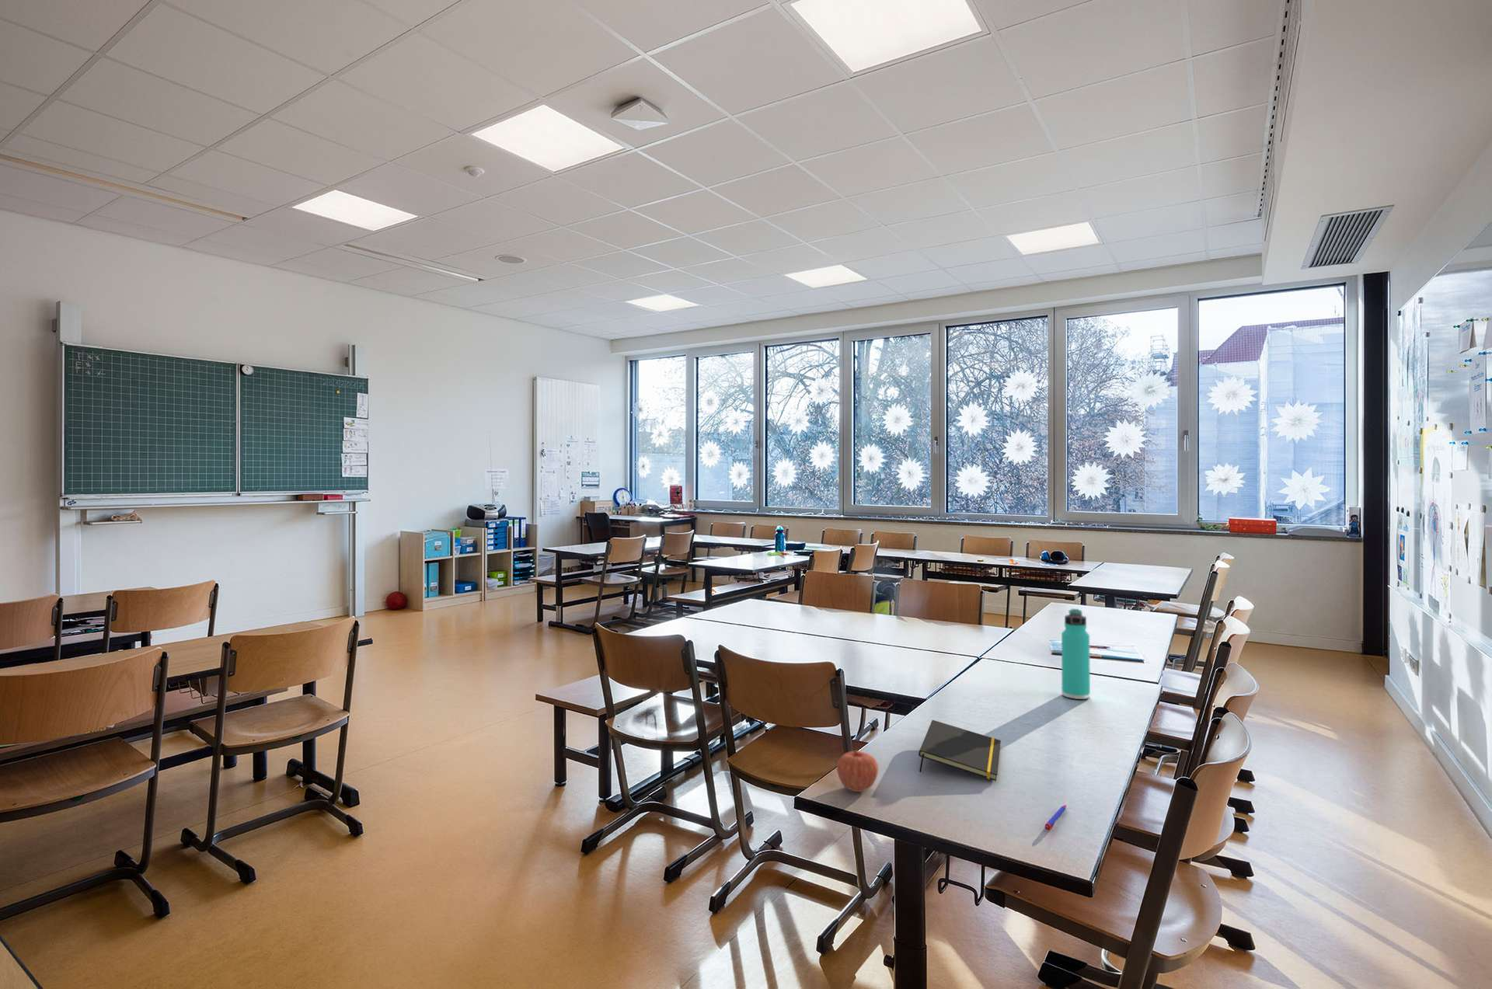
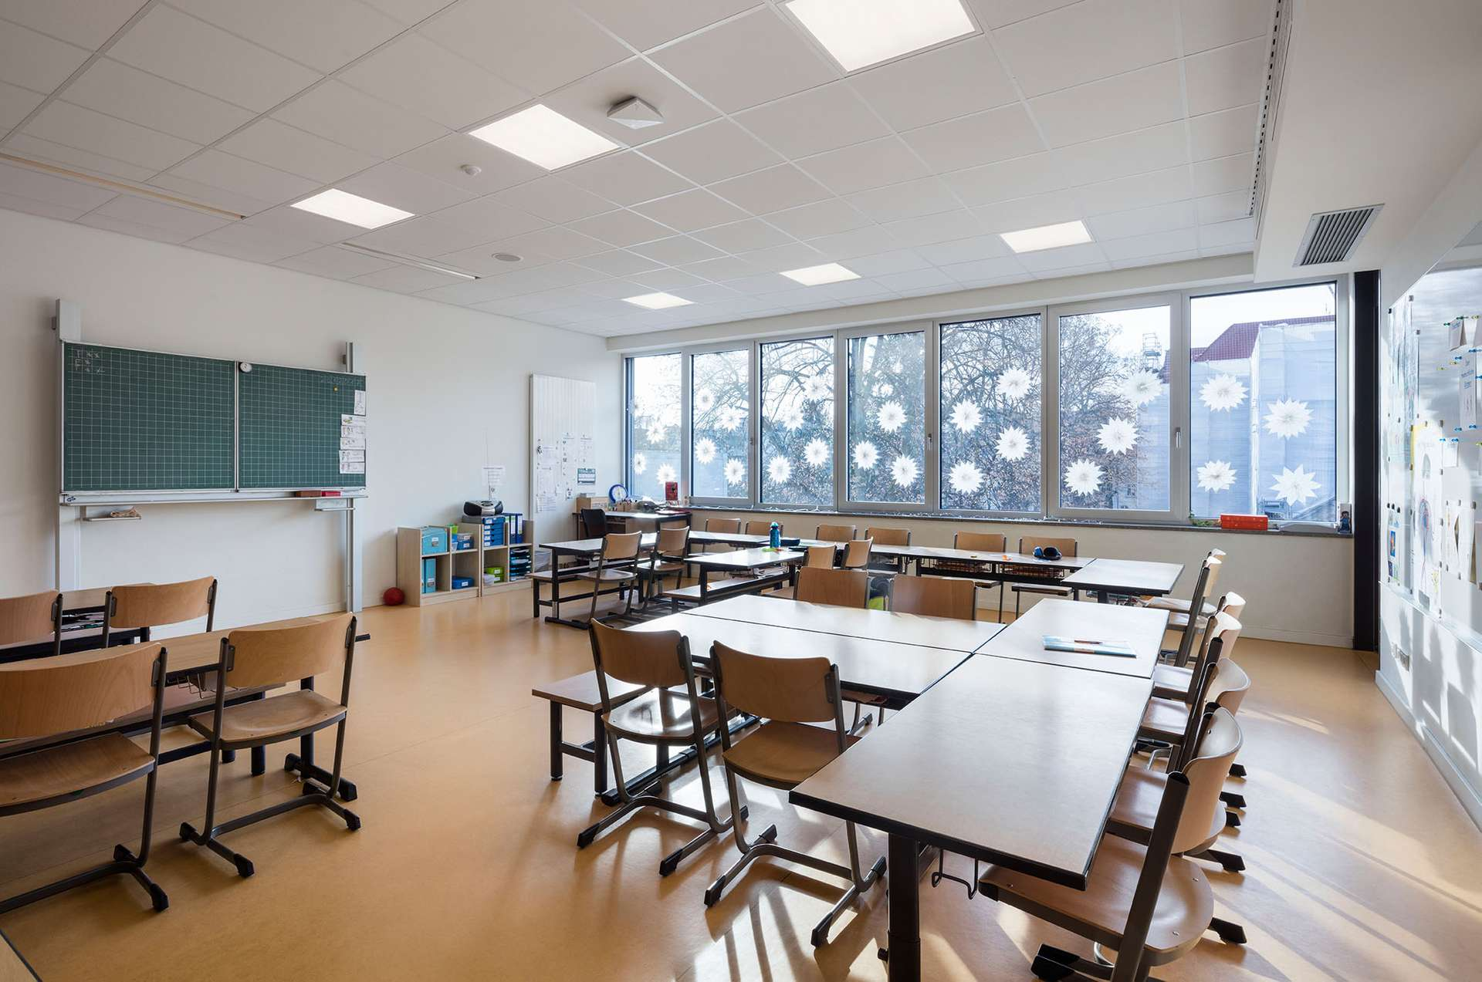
- notepad [918,720,1002,781]
- apple [836,749,878,793]
- pen [1044,804,1067,831]
- thermos bottle [1061,608,1091,700]
